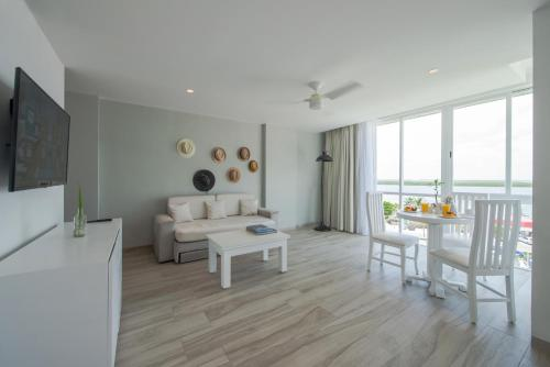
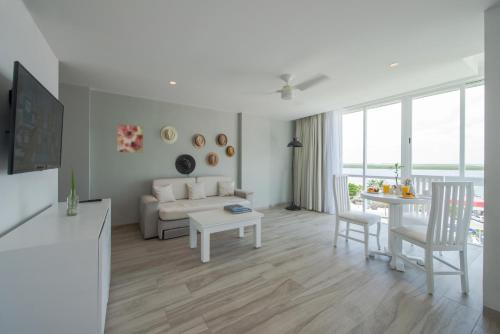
+ wall art [116,123,144,154]
